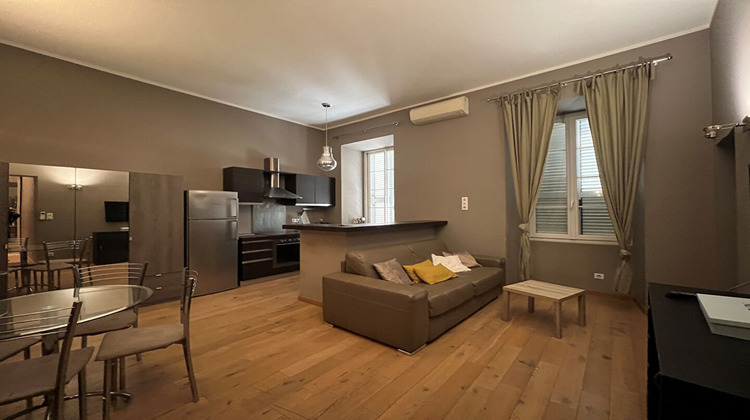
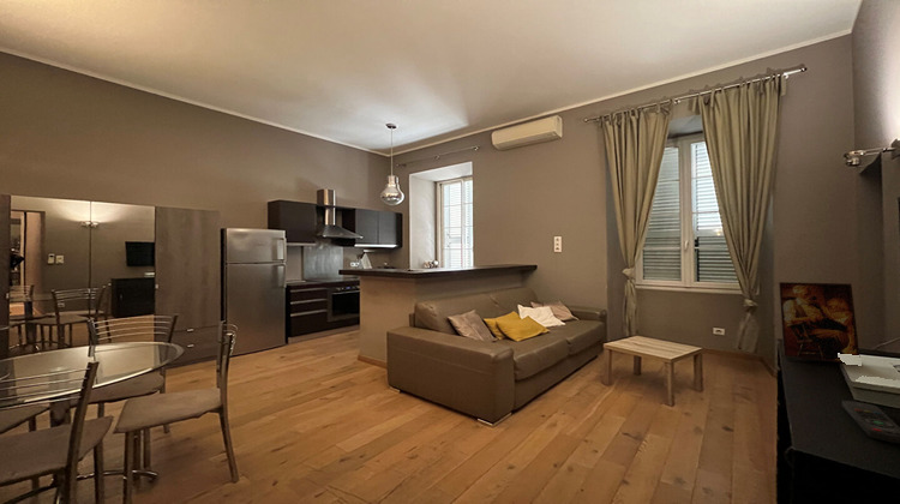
+ picture frame [778,281,860,364]
+ remote control [841,400,900,445]
